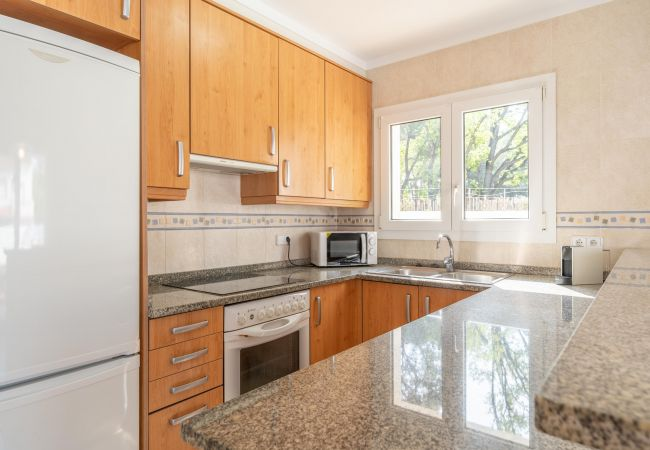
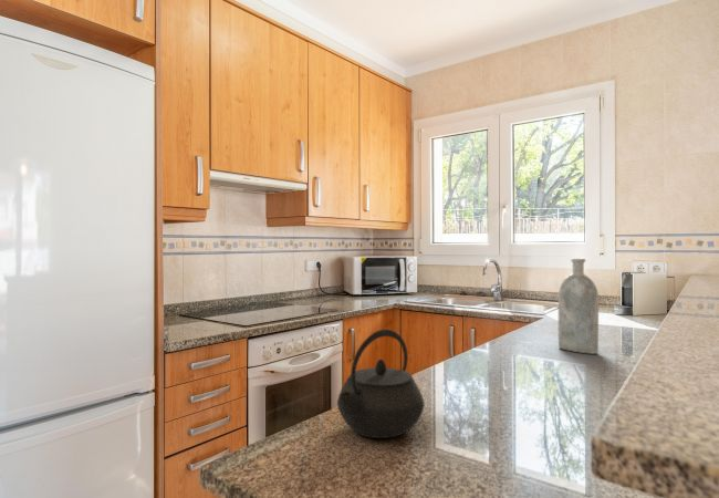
+ bottle [558,258,600,355]
+ kettle [336,328,426,439]
